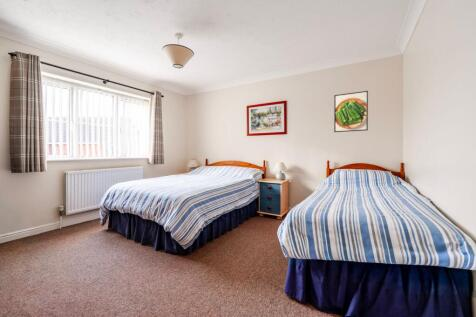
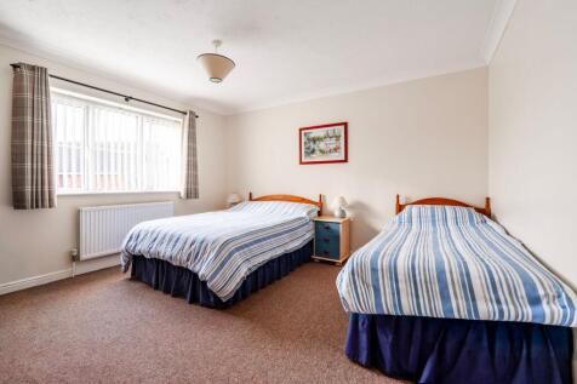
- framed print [333,90,369,133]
